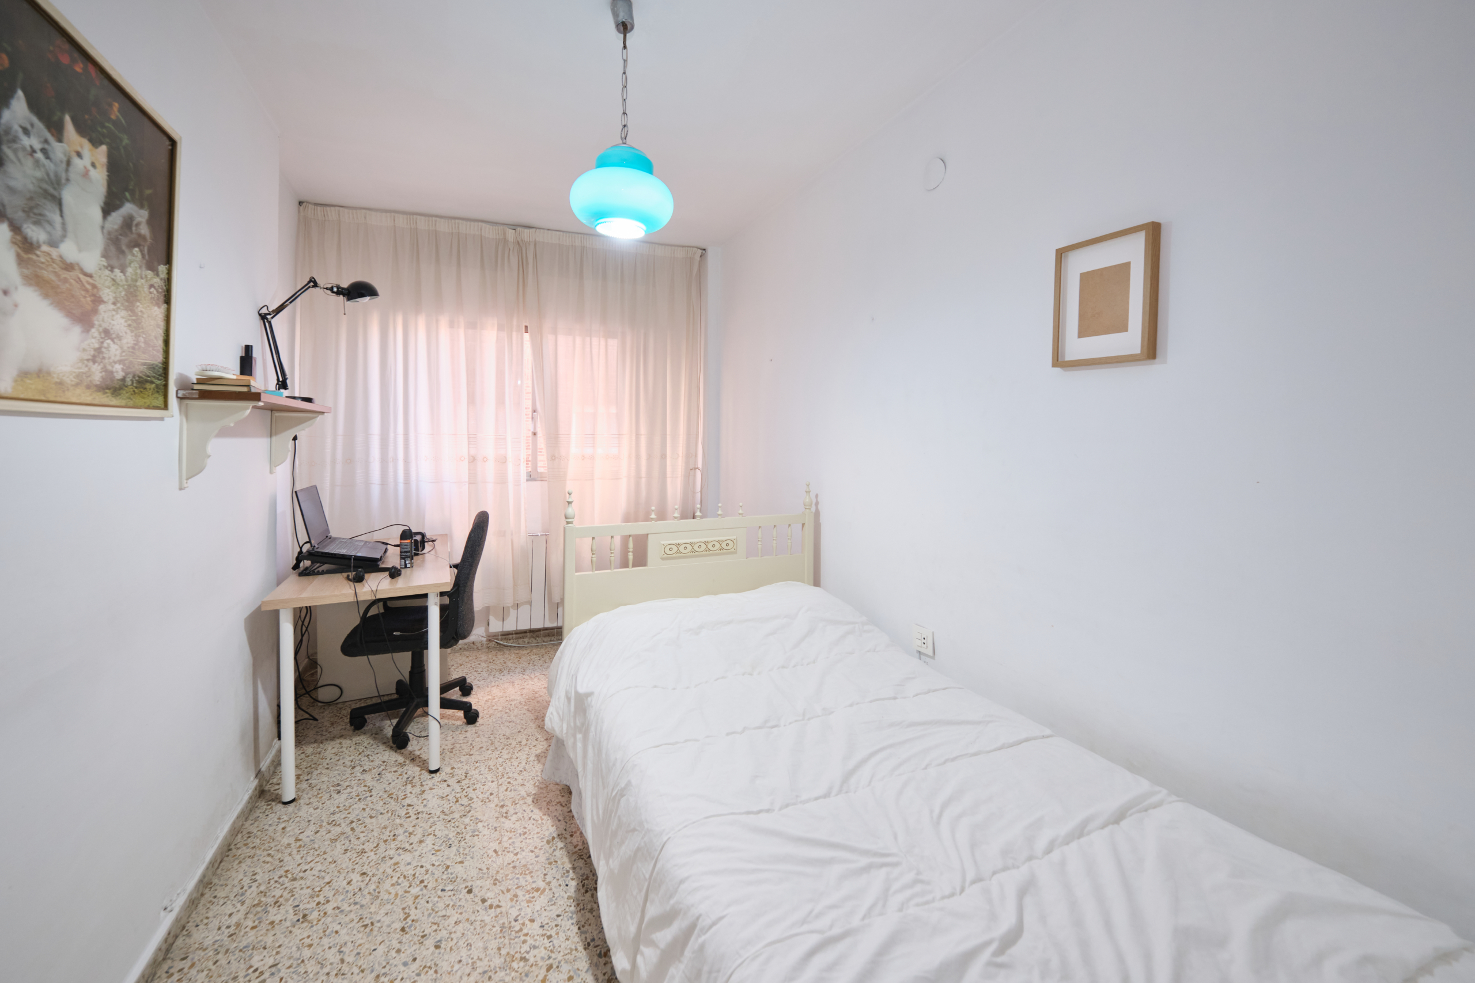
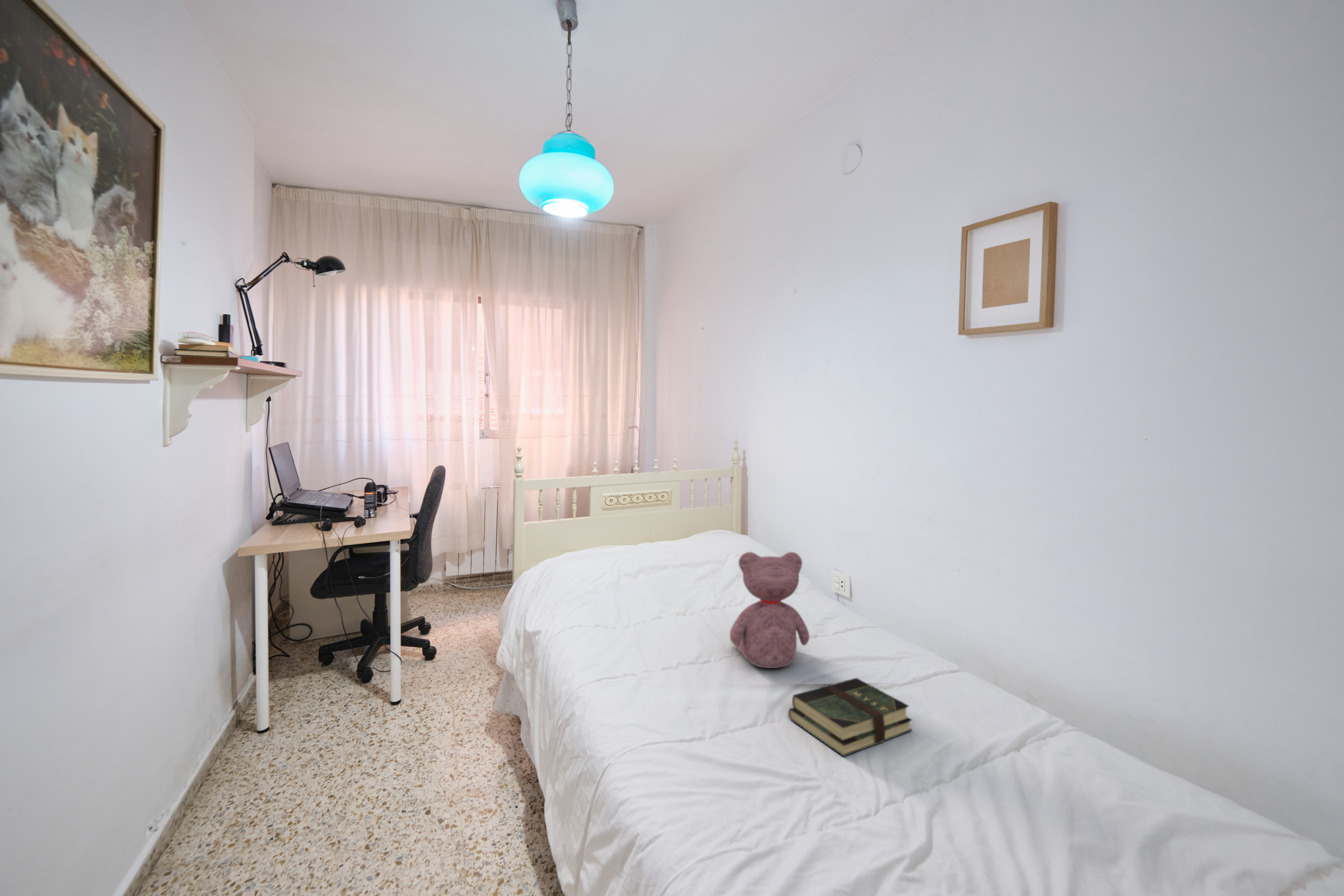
+ teddy bear [729,552,810,669]
+ book [788,678,913,757]
